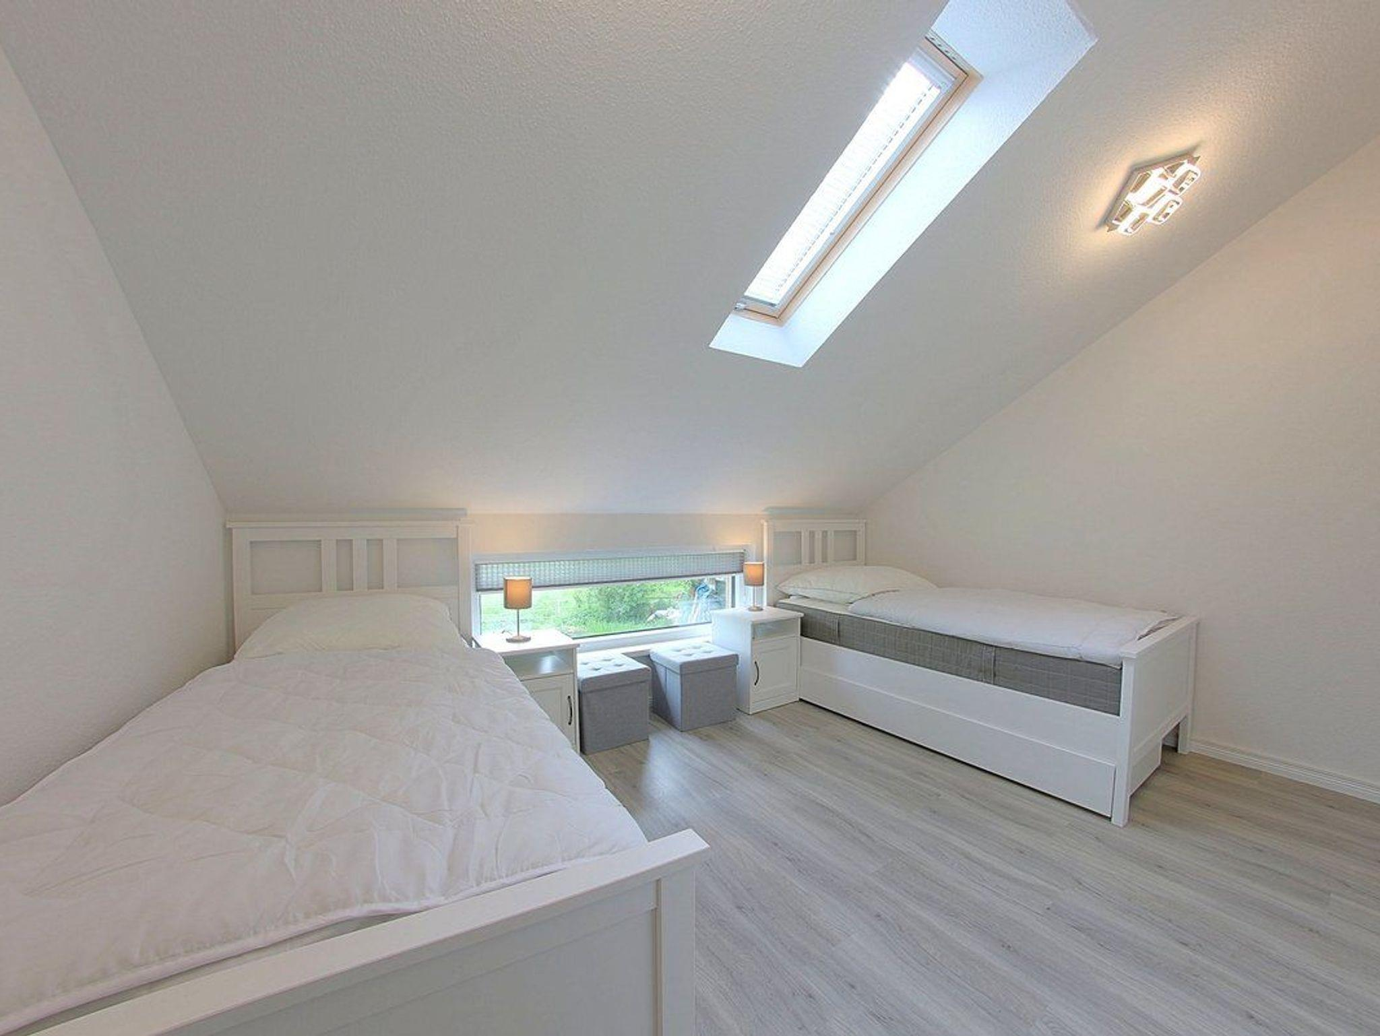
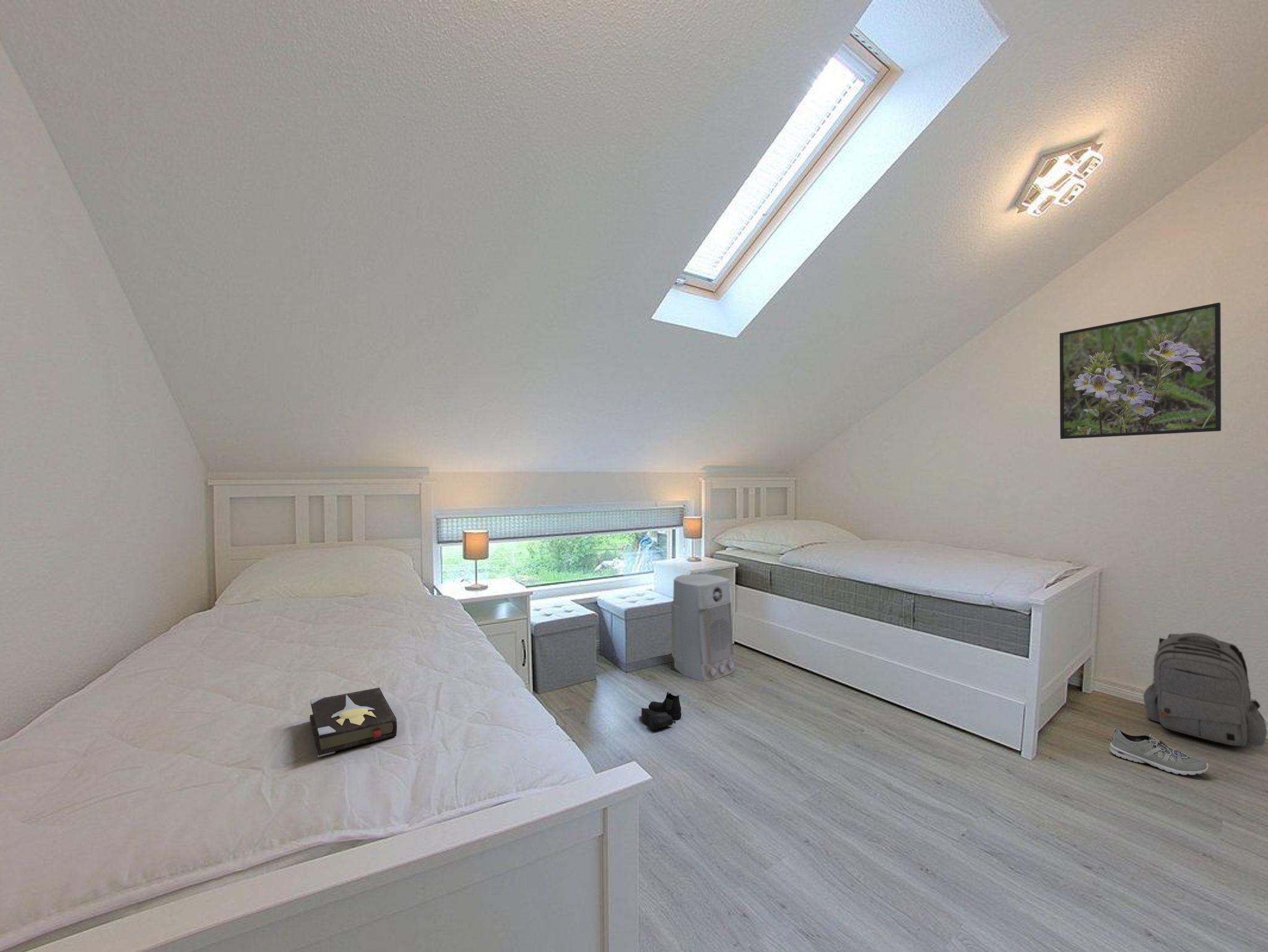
+ boots [641,691,682,731]
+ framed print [1059,302,1222,439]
+ sneaker [1109,727,1209,776]
+ backpack [1142,632,1268,747]
+ air purifier [671,573,736,682]
+ hardback book [309,687,397,758]
